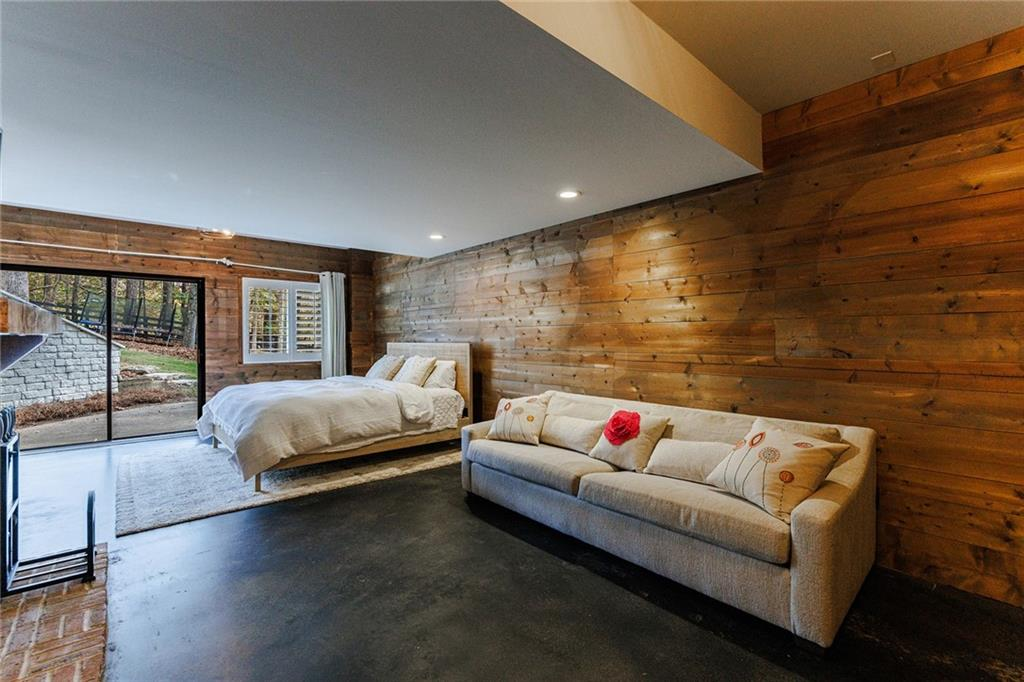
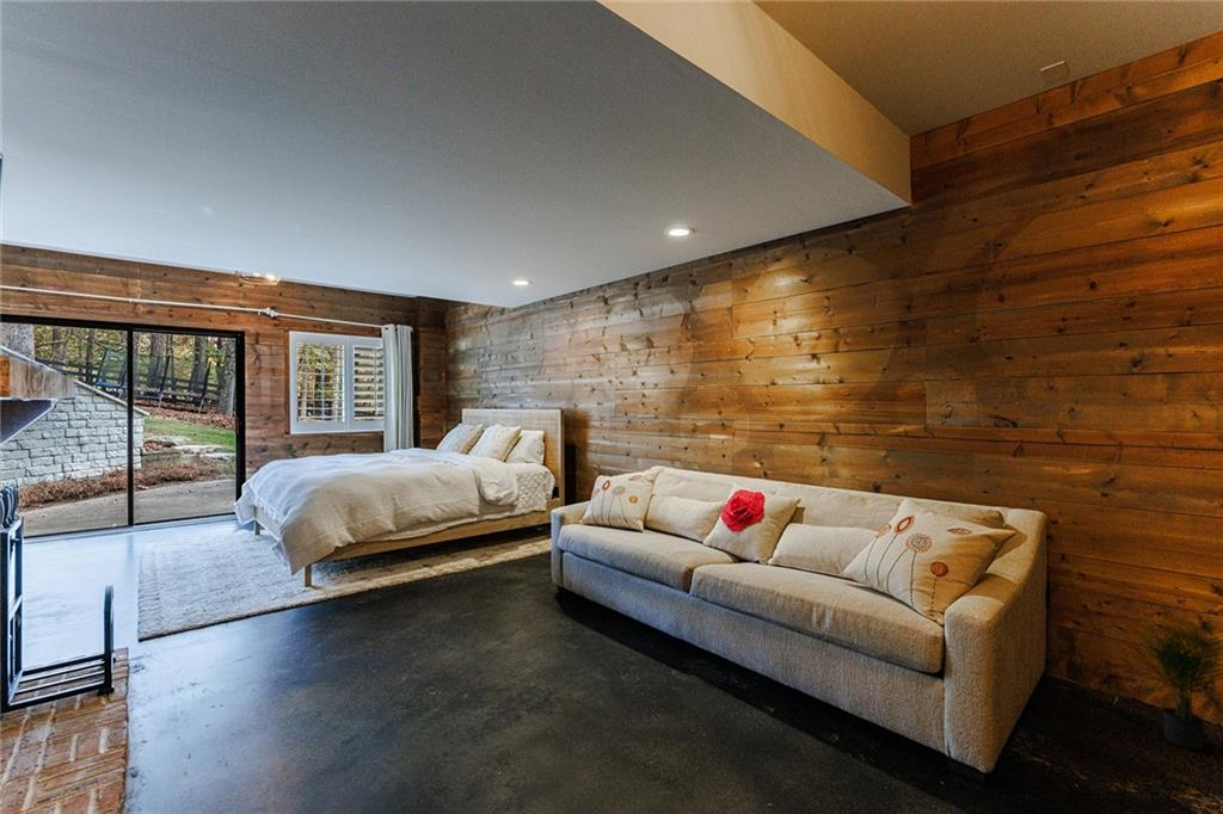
+ potted plant [1111,600,1223,751]
